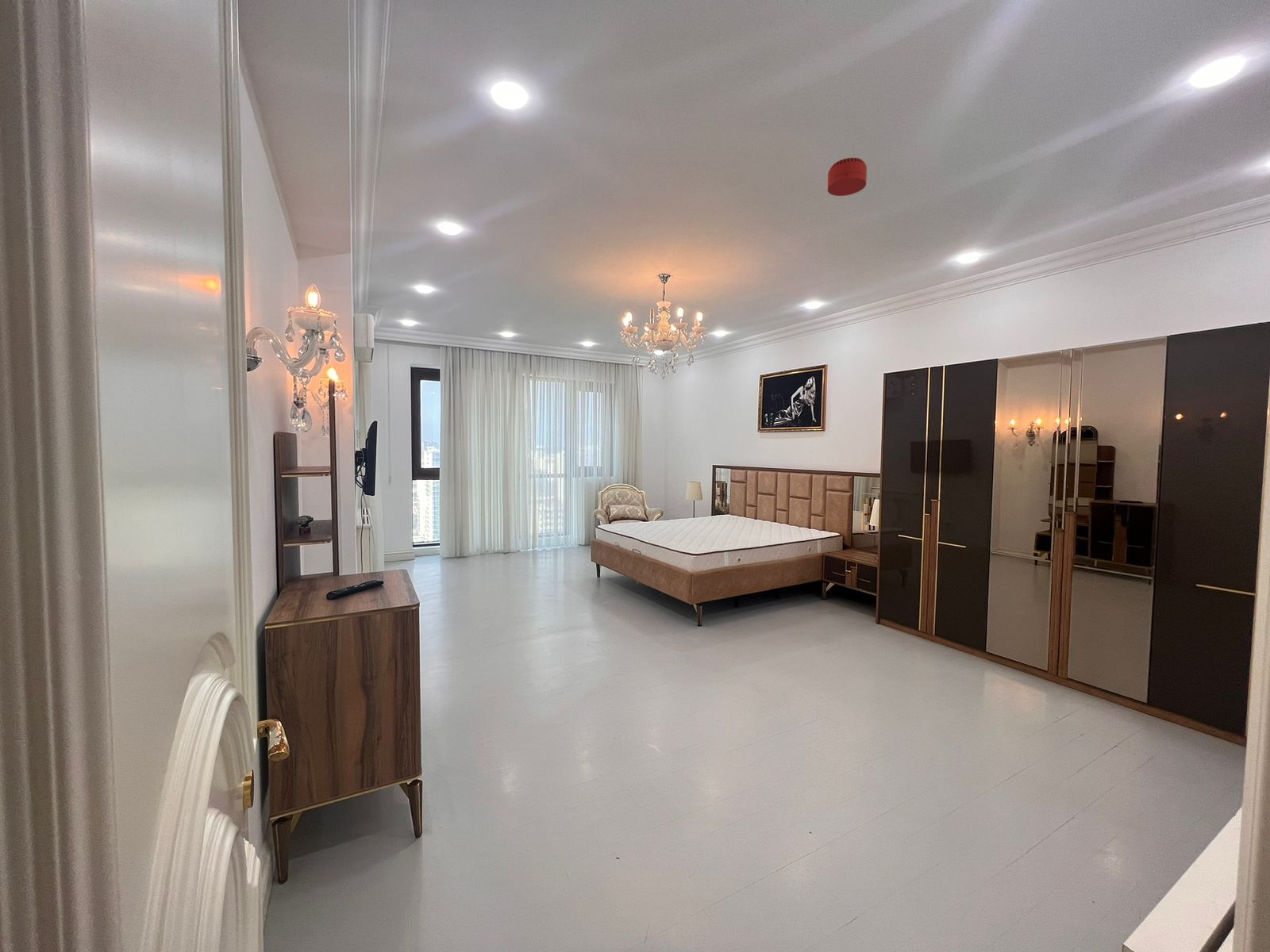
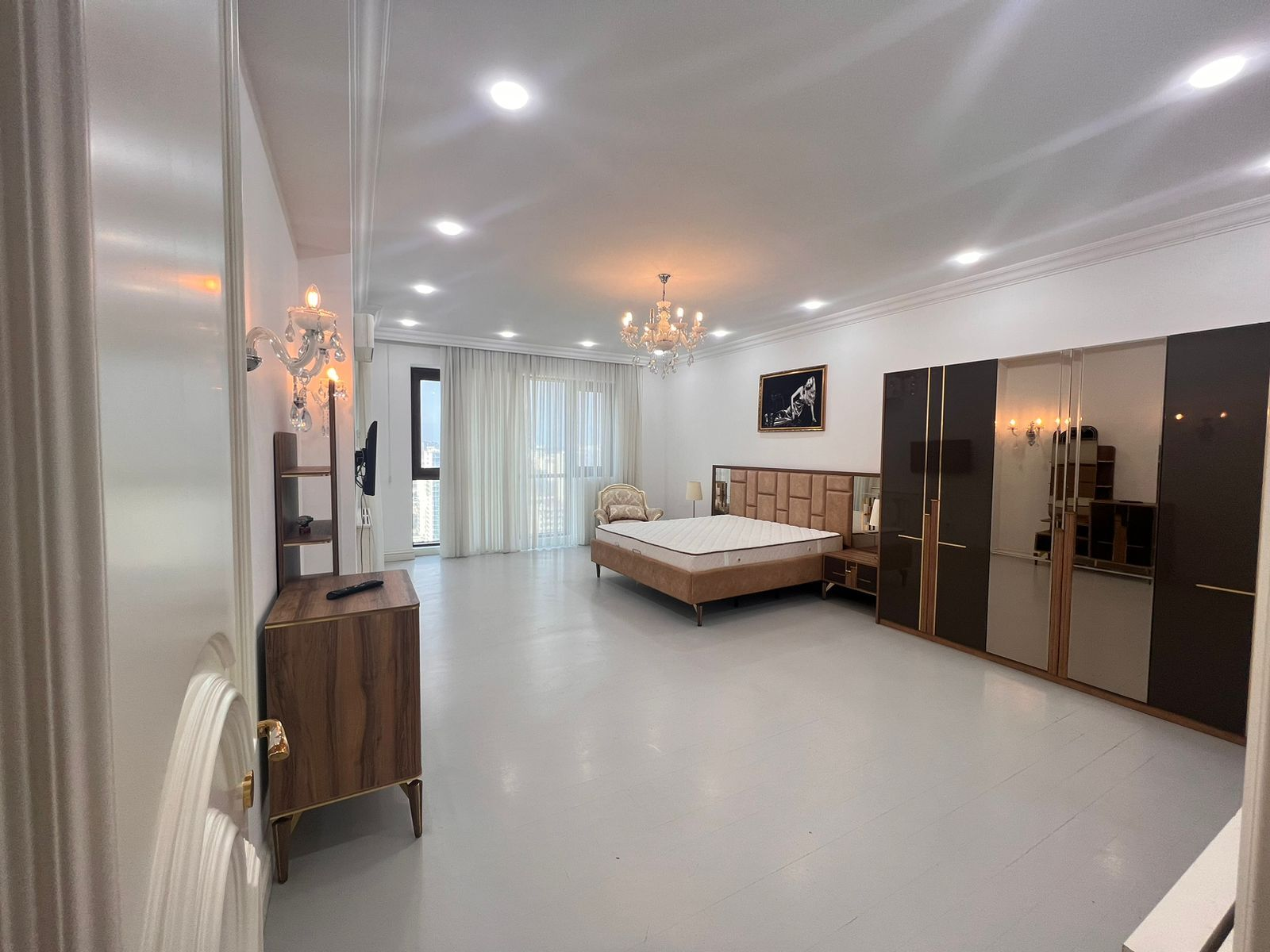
- smoke detector [827,157,868,197]
